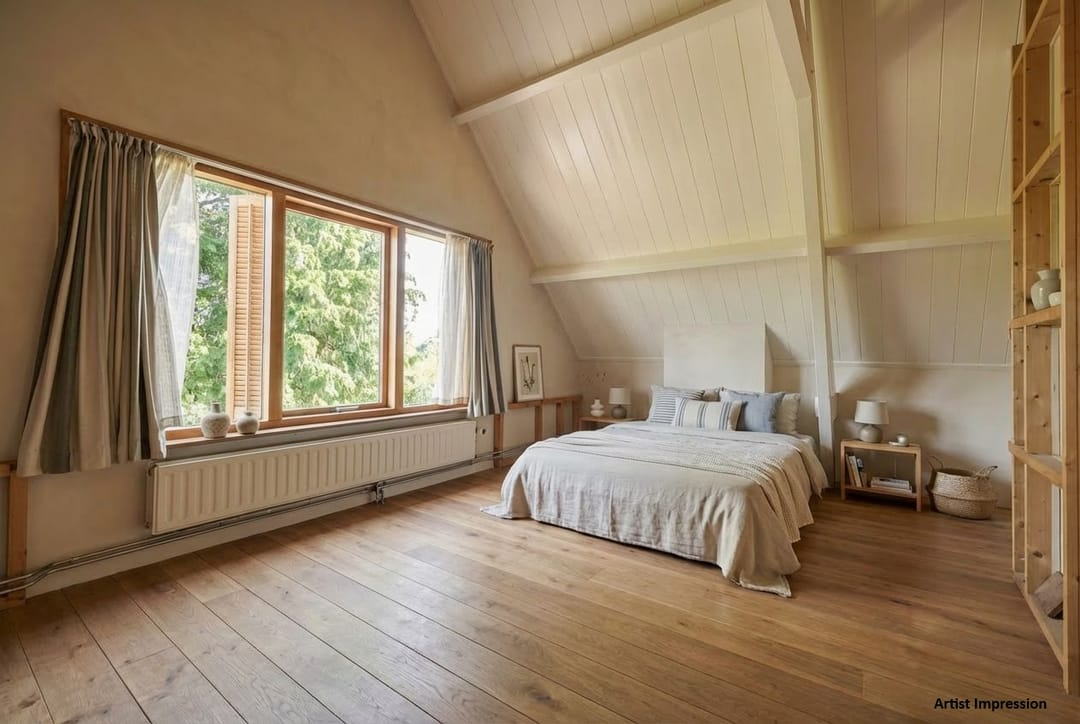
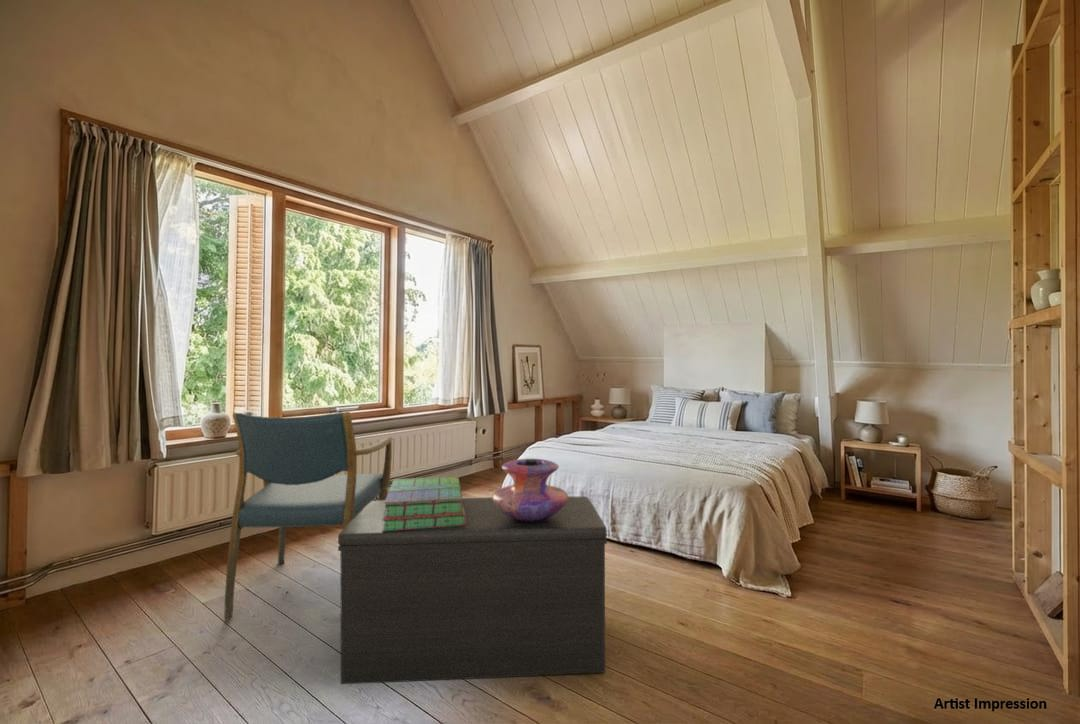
+ stack of books [382,475,466,532]
+ bench [337,495,608,685]
+ decorative vase [491,458,569,521]
+ armchair [223,411,393,622]
